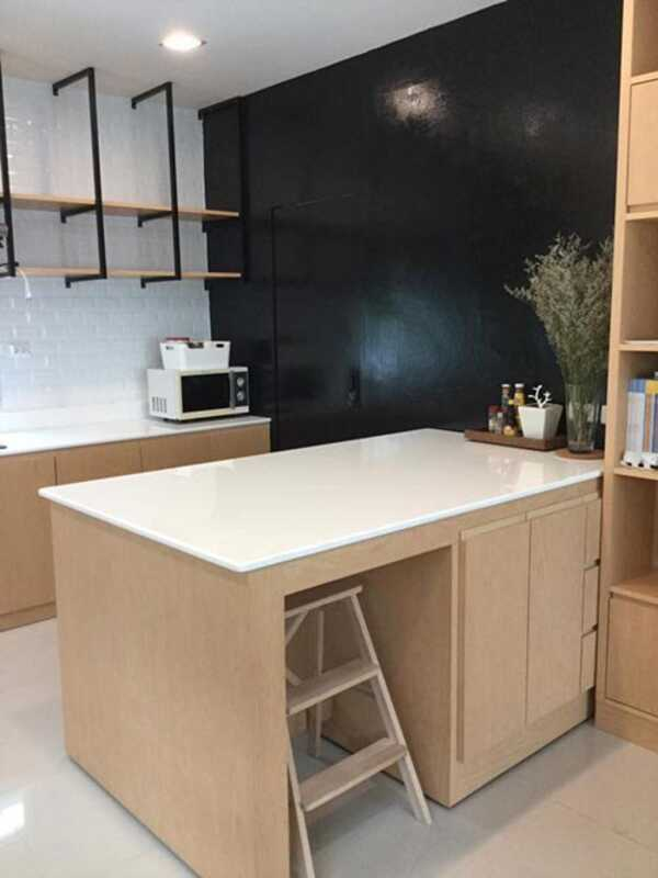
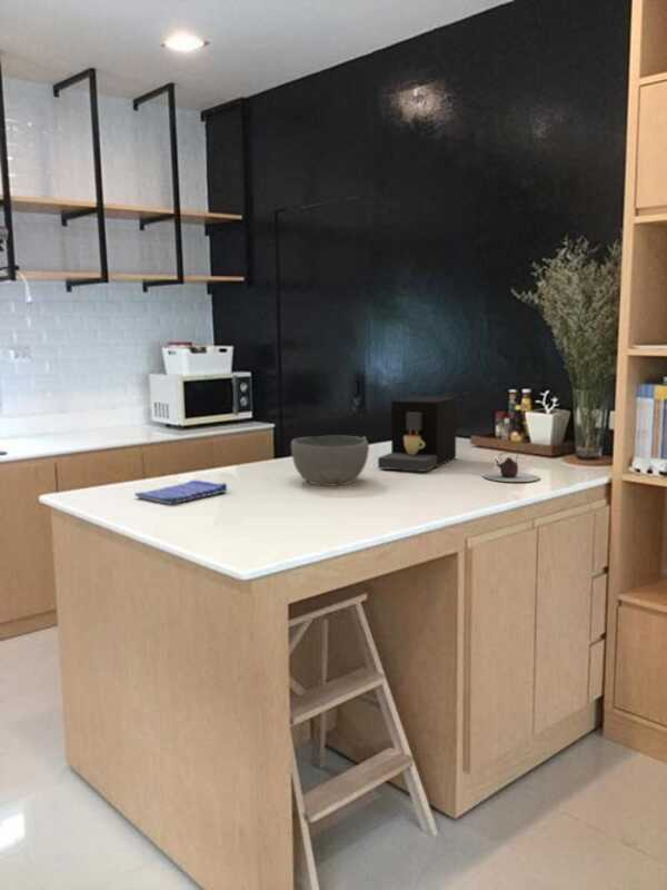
+ coffee maker [377,395,458,473]
+ dish towel [133,479,229,505]
+ teapot [481,451,540,483]
+ bowl [290,435,370,487]
